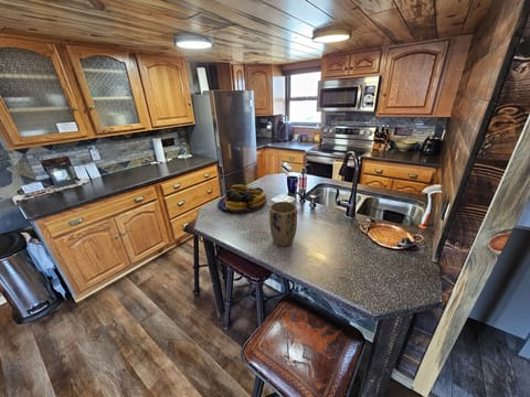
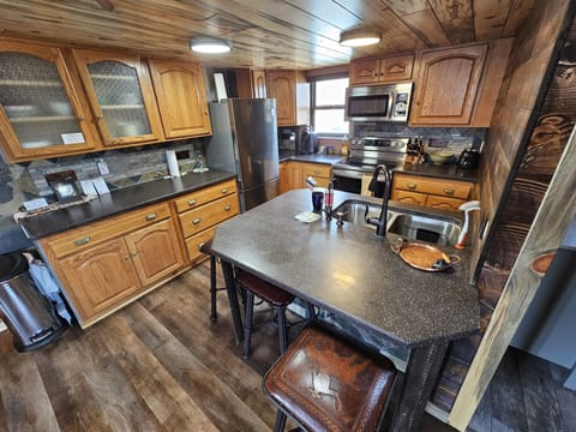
- fruit bowl [216,183,267,214]
- plant pot [268,201,298,248]
